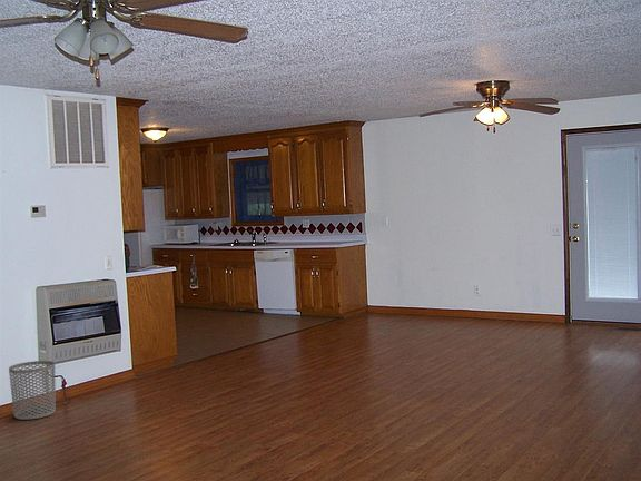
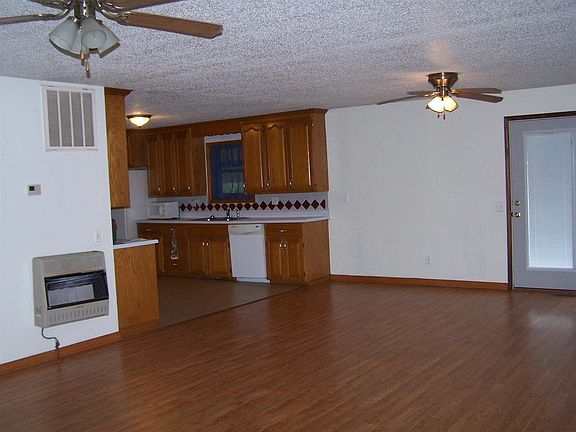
- waste bin [8,360,57,421]
